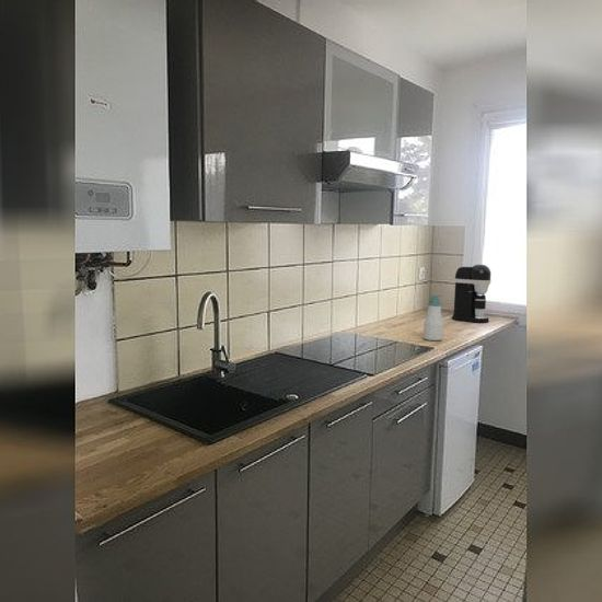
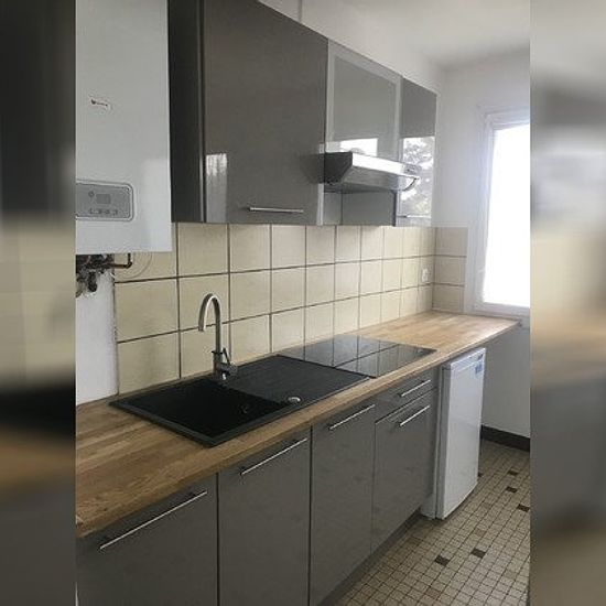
- coffee maker [451,264,491,324]
- soap bottle [422,294,444,341]
